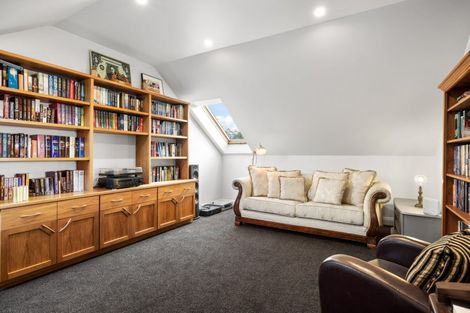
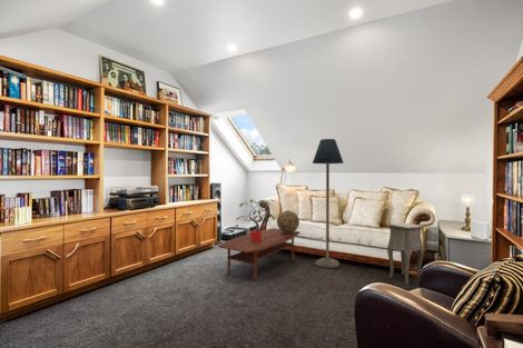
+ coffee table [217,228,300,281]
+ floor lamp [312,138,345,269]
+ side table [386,221,425,286]
+ potted plant [235,198,277,241]
+ decorative sphere [276,209,300,233]
